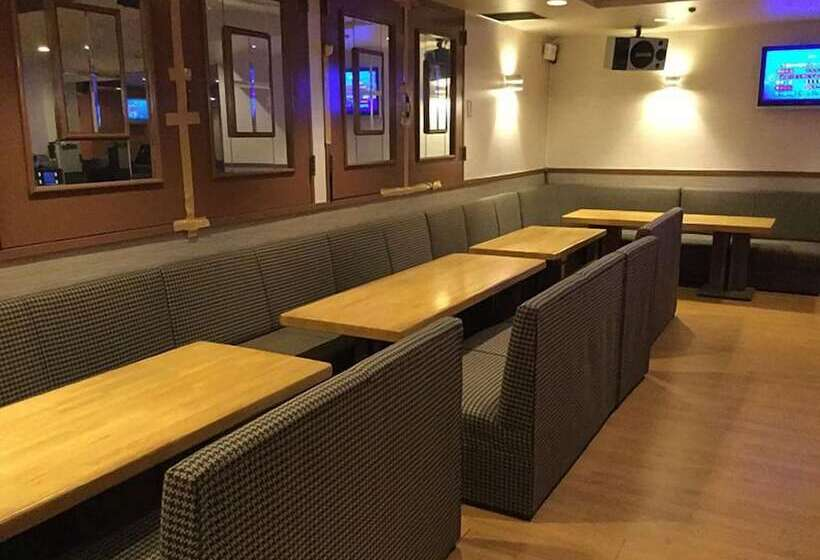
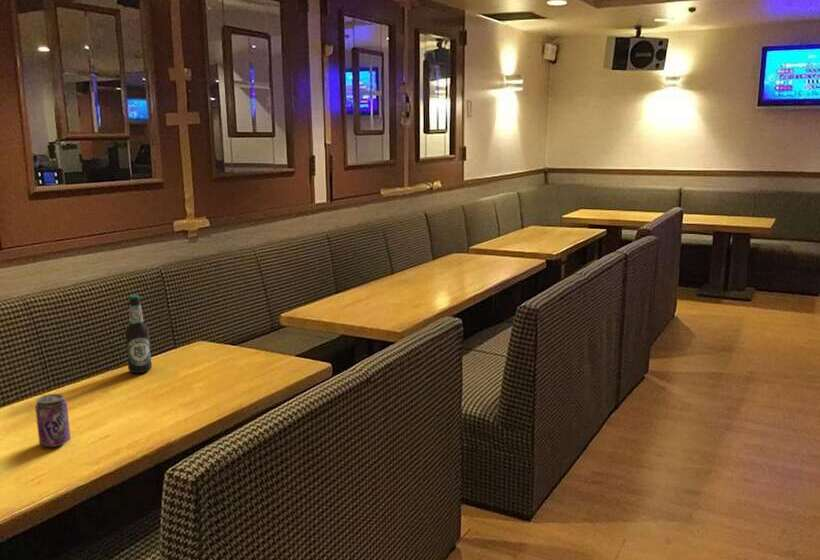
+ bottle [124,294,153,374]
+ beverage can [34,393,72,448]
